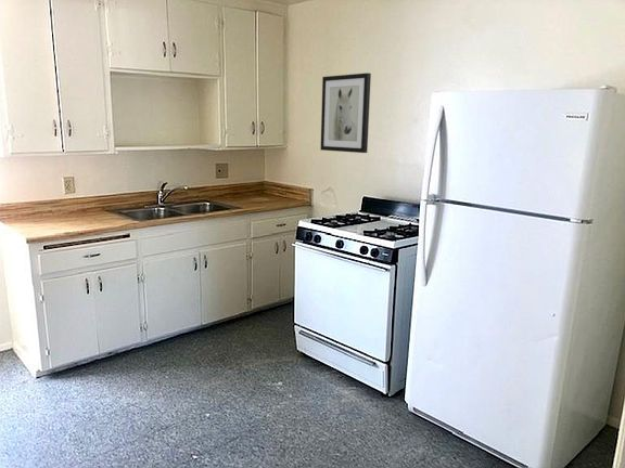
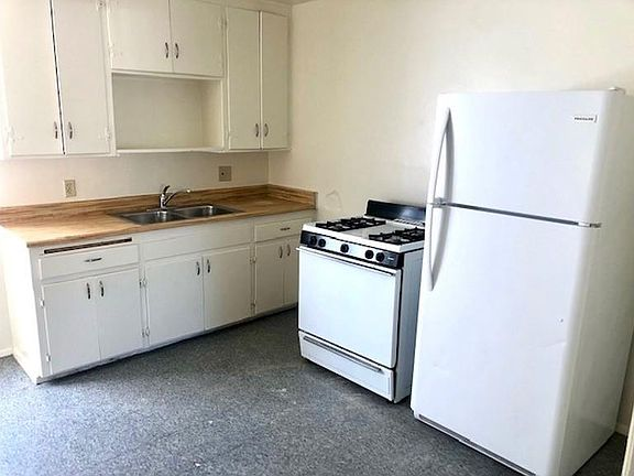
- wall art [319,72,372,154]
